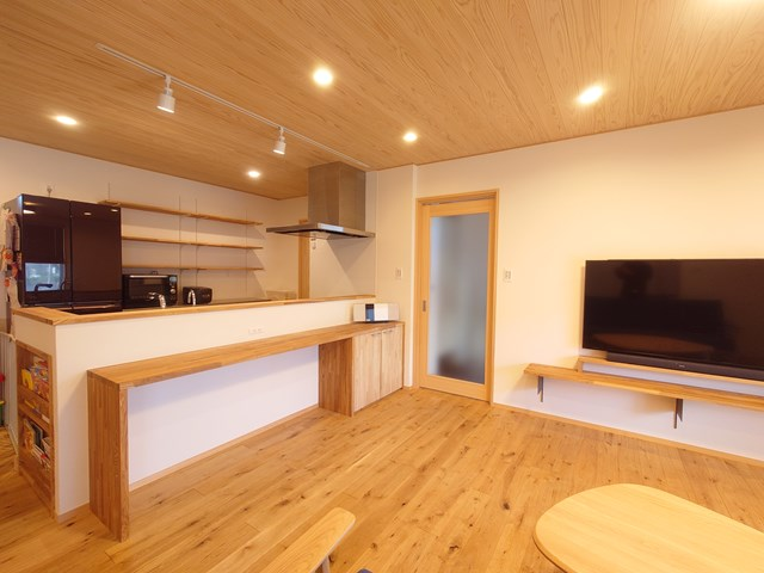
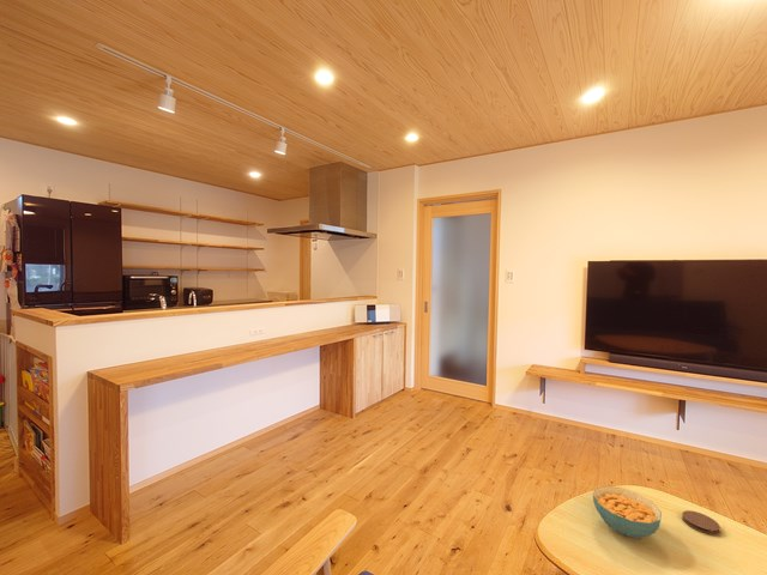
+ cereal bowl [592,485,663,539]
+ coaster [681,509,721,535]
